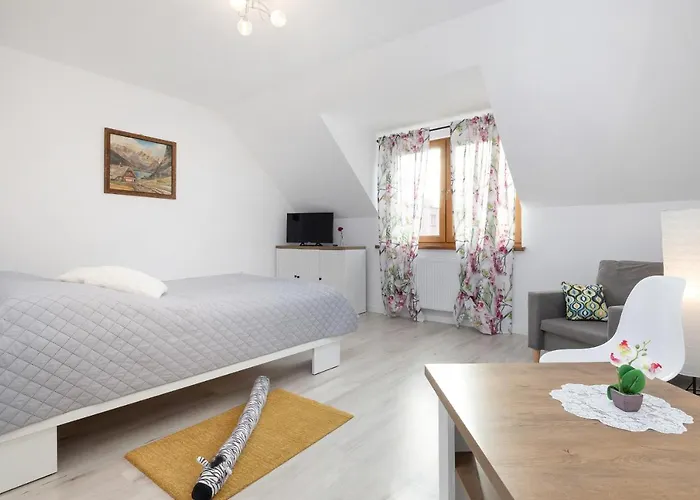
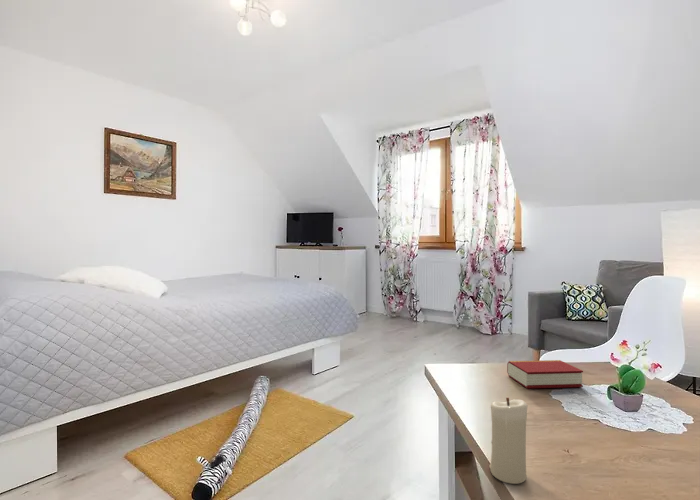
+ book [506,359,584,389]
+ candle [488,396,528,485]
